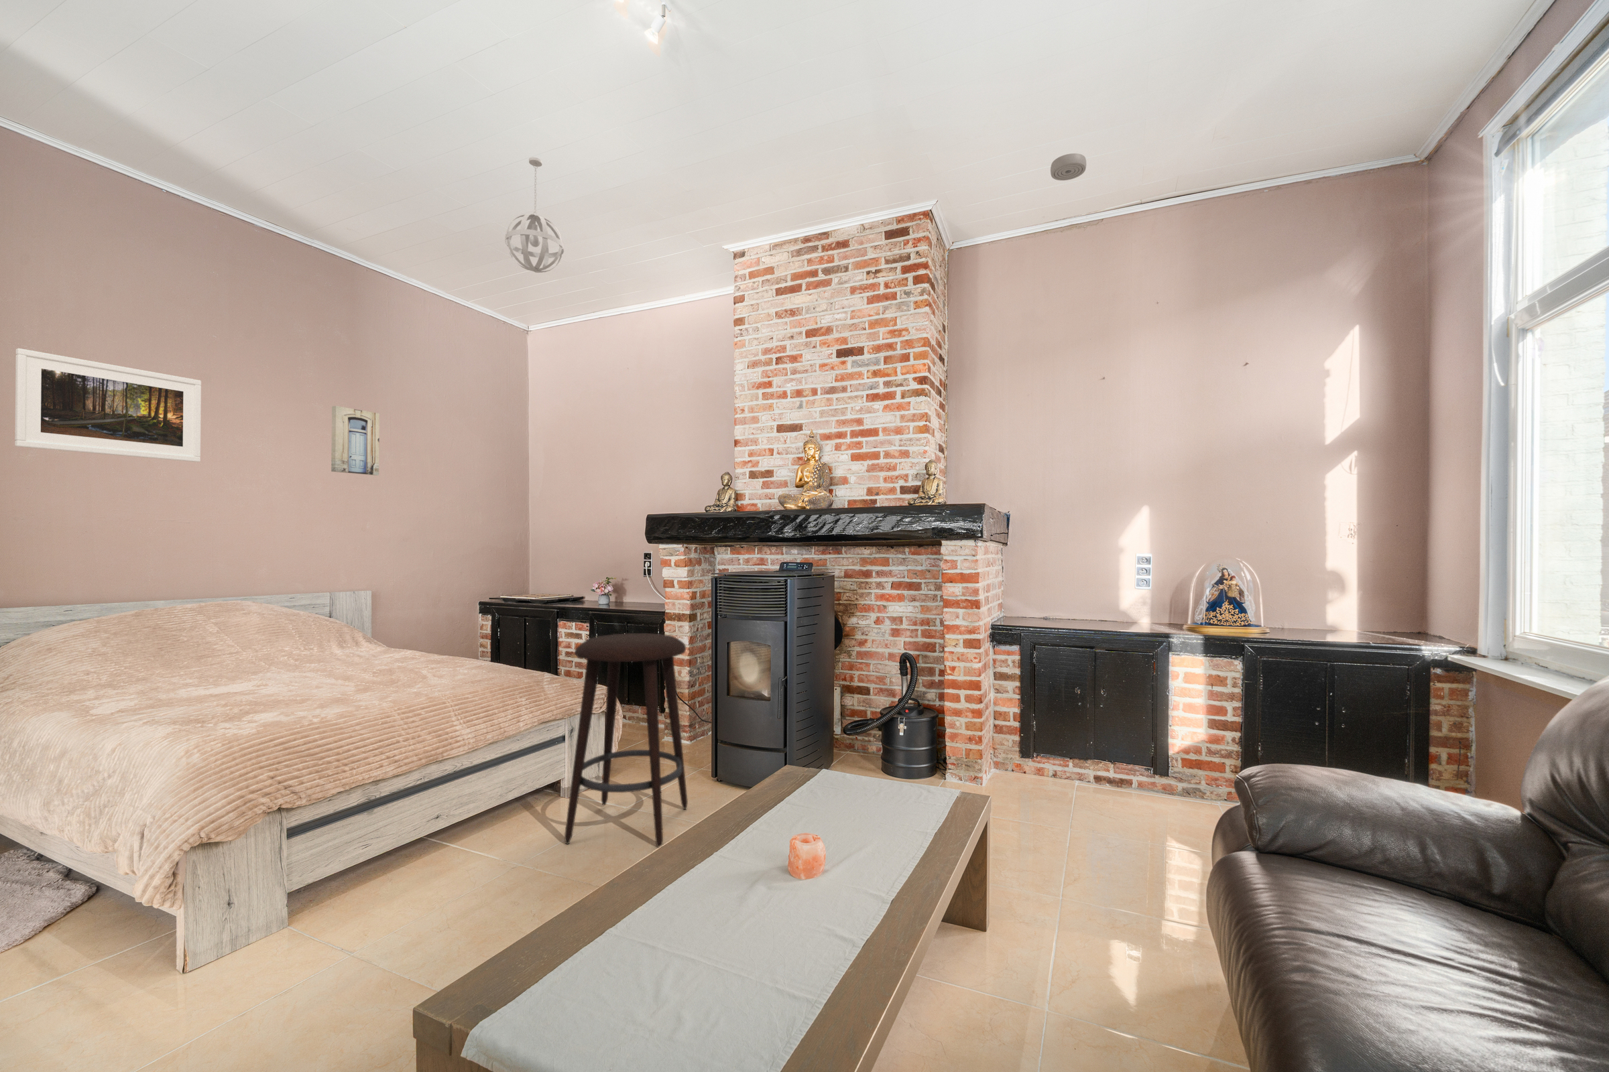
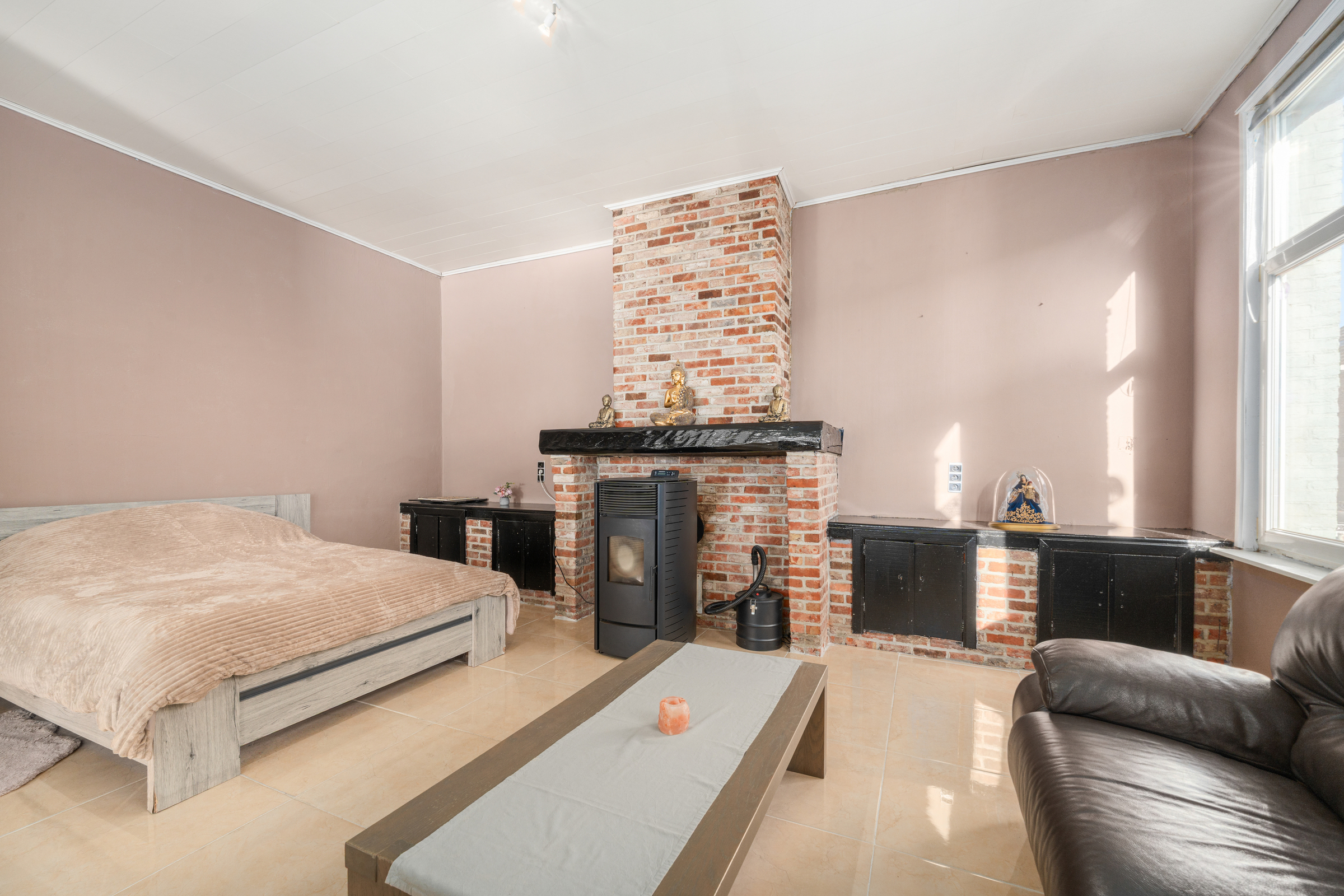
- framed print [14,348,202,463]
- smoke detector [1050,153,1087,181]
- stool [564,633,688,848]
- wall art [330,406,381,476]
- pendant light [505,157,565,273]
